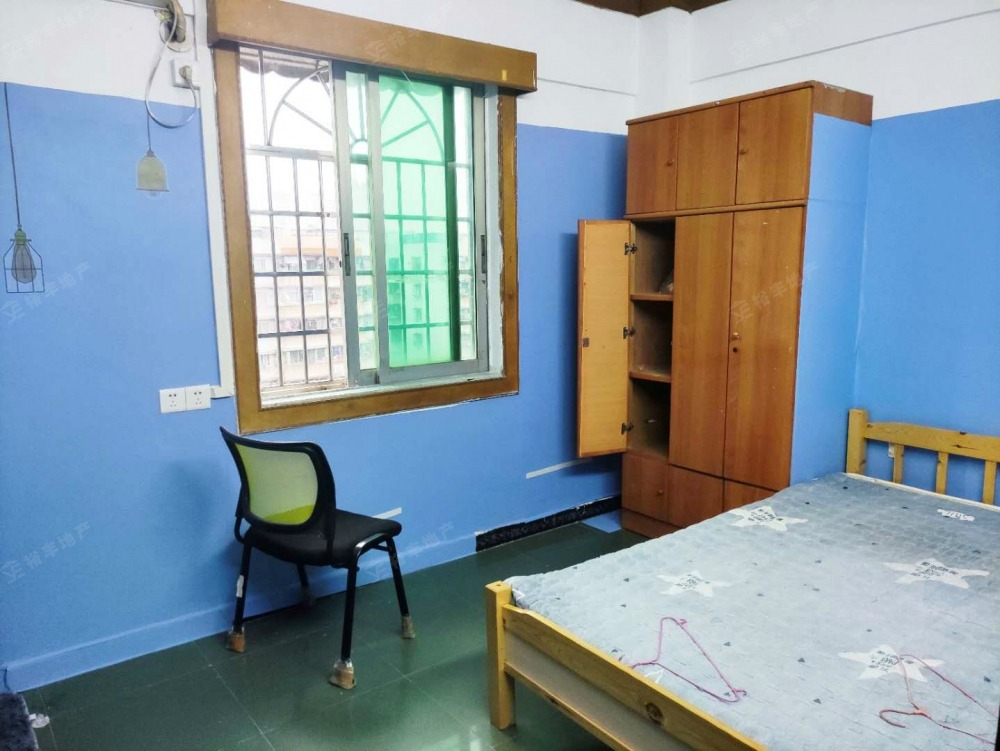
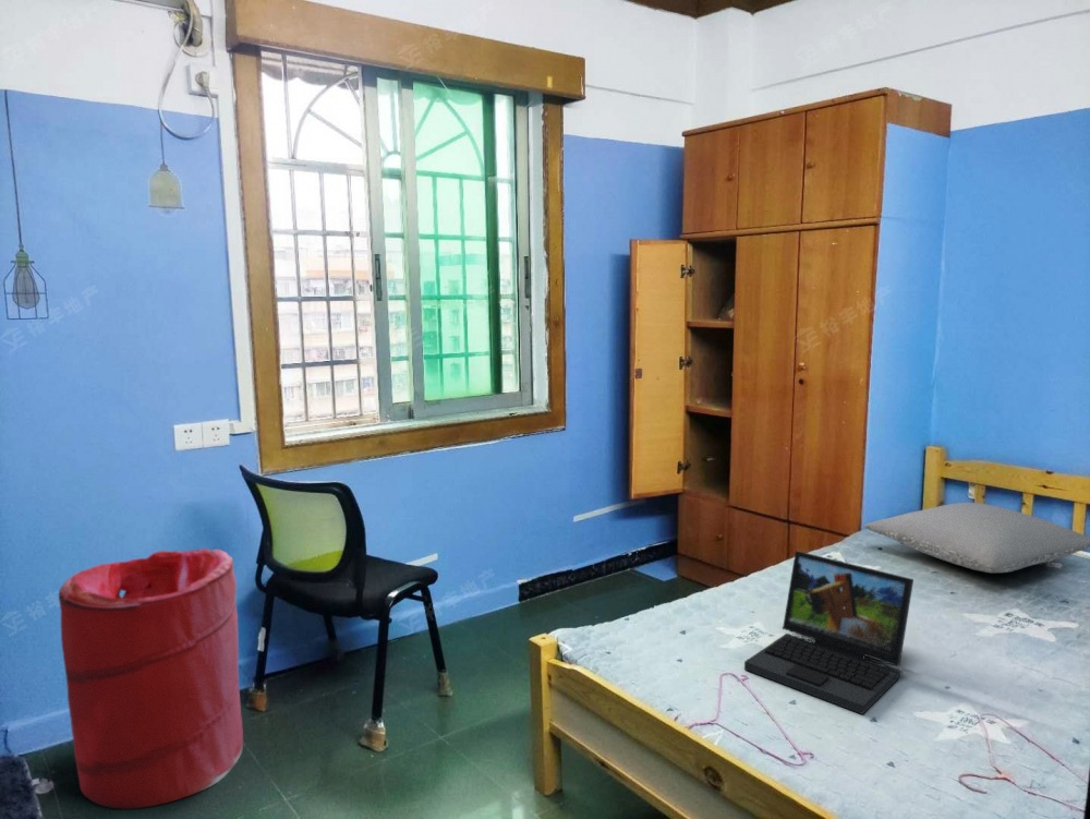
+ laundry hamper [58,547,244,809]
+ laptop [743,550,915,715]
+ pillow [863,502,1090,574]
